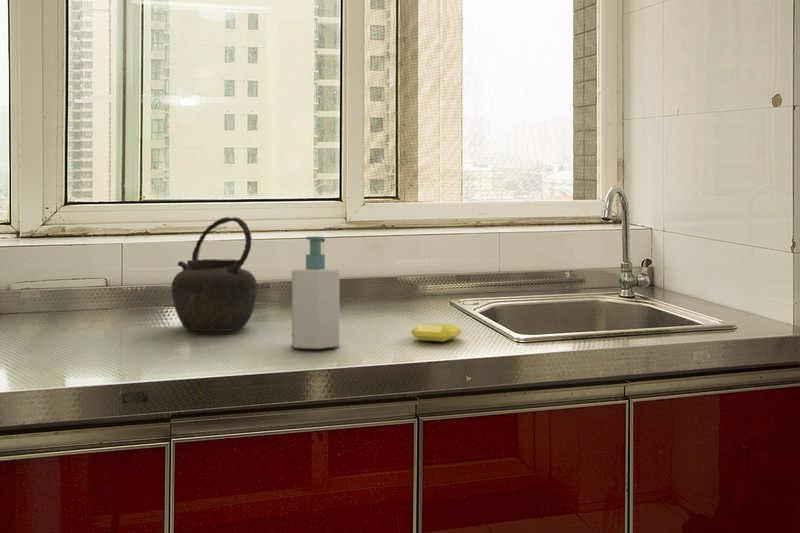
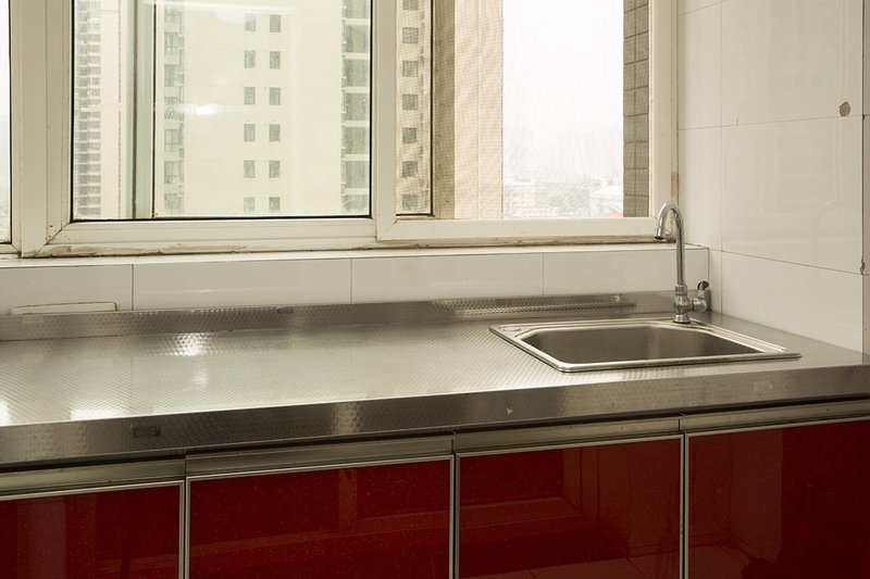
- soap bar [411,322,462,342]
- kettle [170,216,258,332]
- soap bottle [291,235,341,350]
